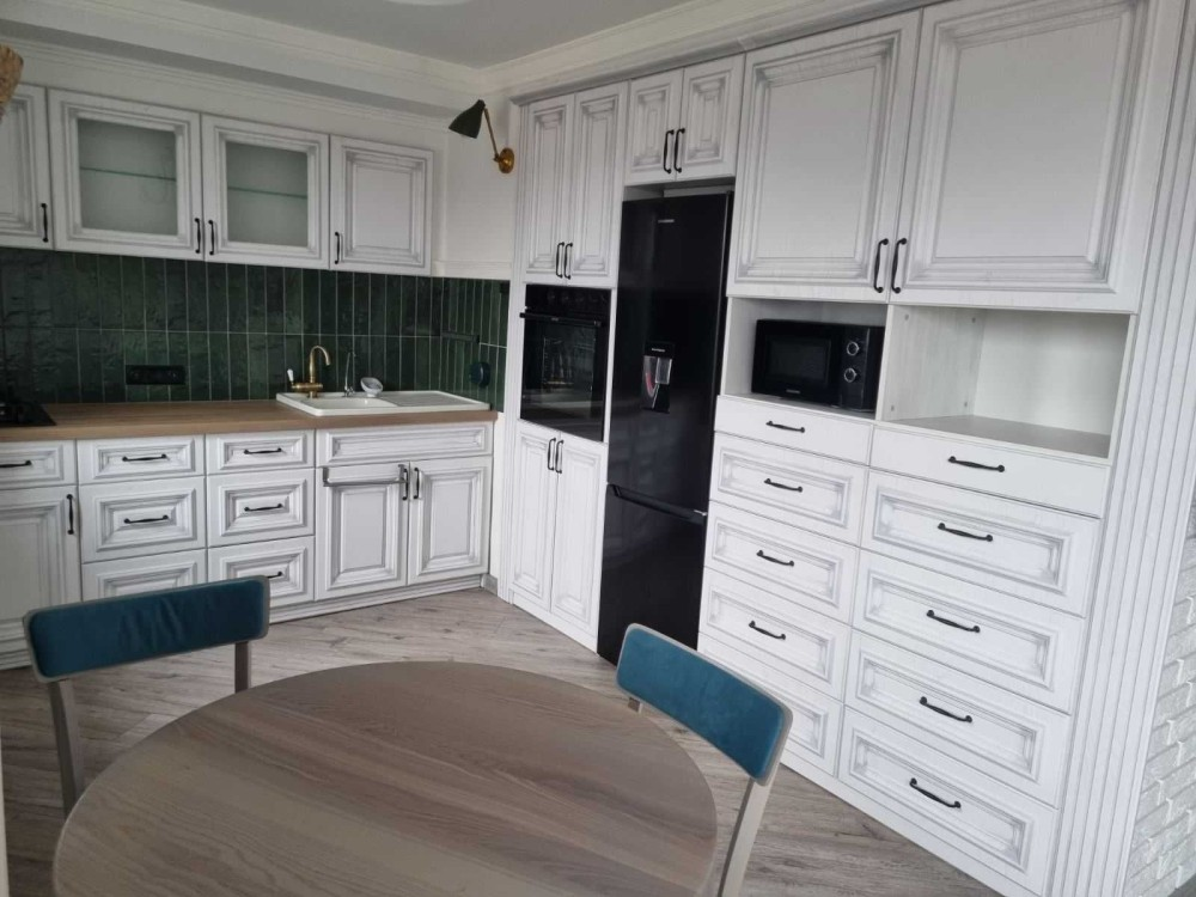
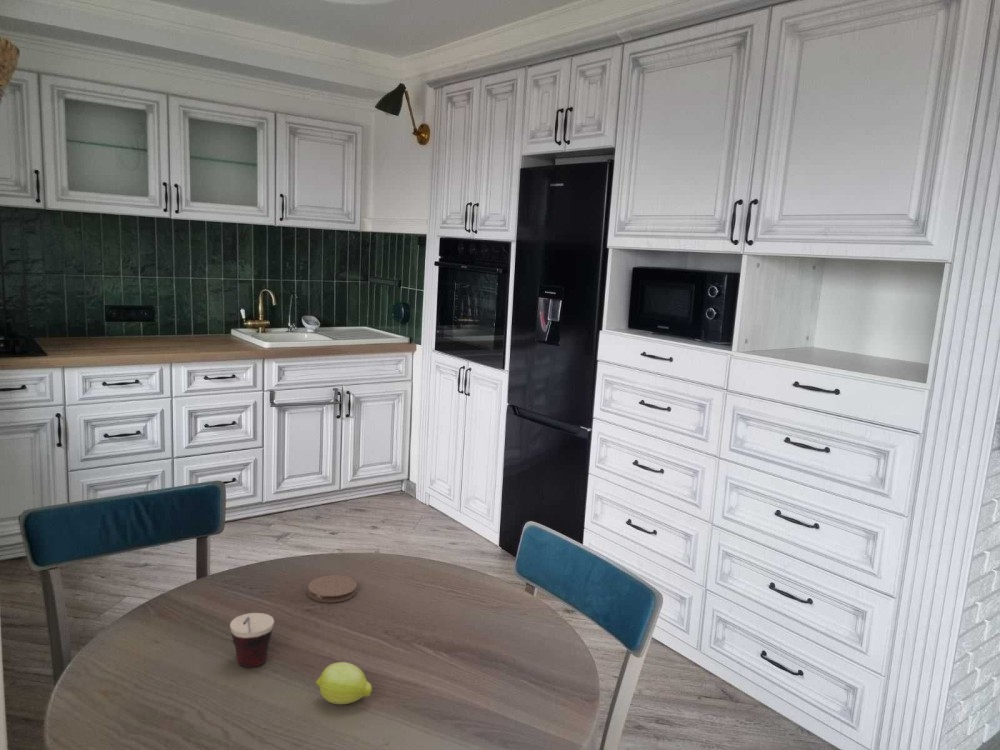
+ cup [229,612,275,668]
+ fruit [314,661,373,705]
+ coaster [307,574,358,603]
